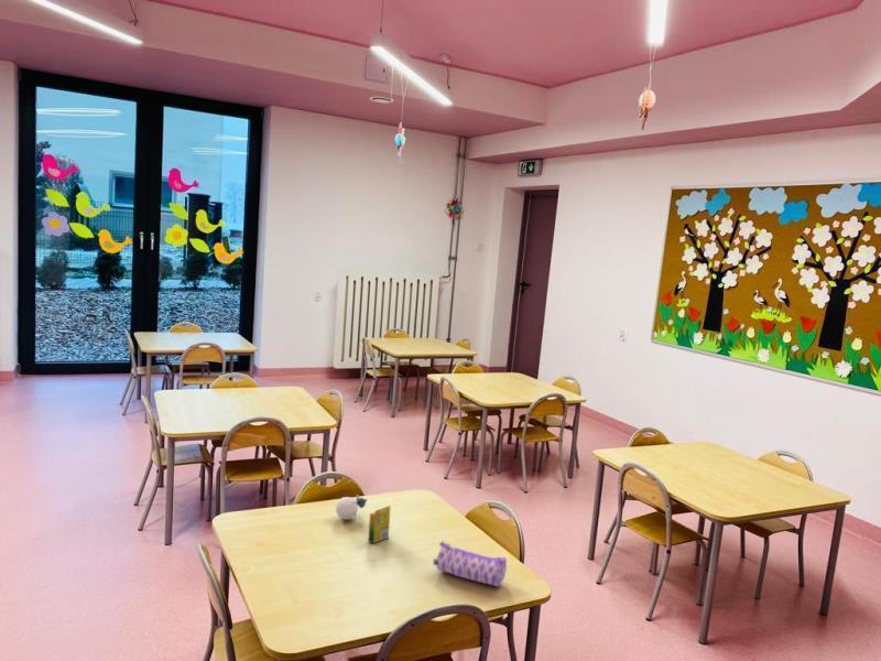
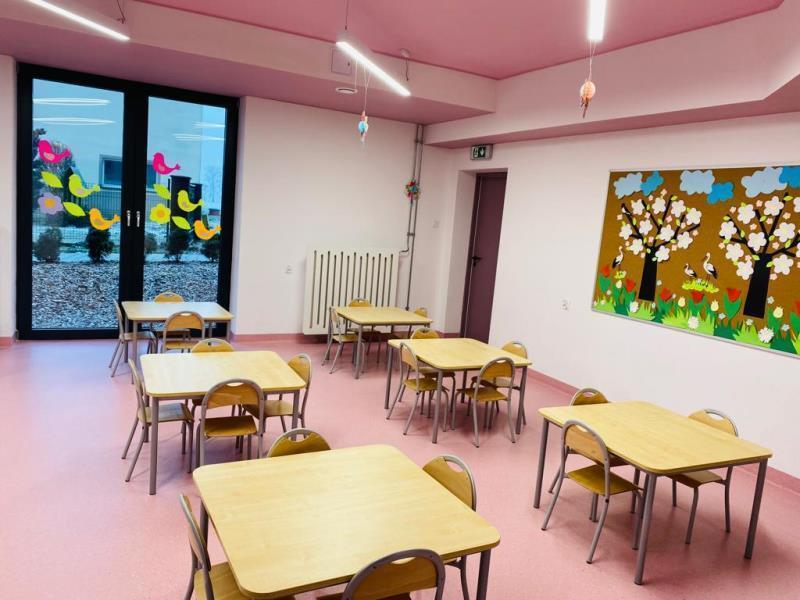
- crayon box [368,505,391,544]
- pencil case [432,540,508,587]
- toy figurine [335,494,368,520]
